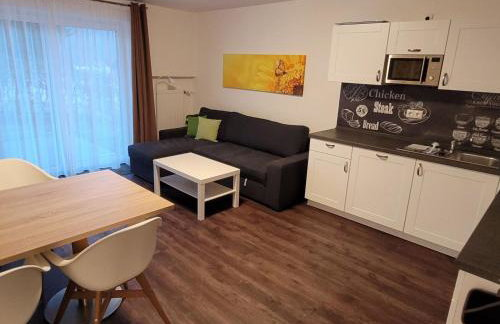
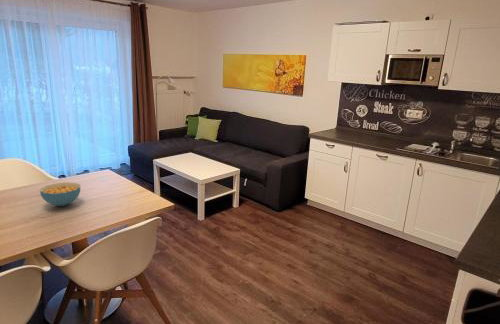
+ cereal bowl [39,181,81,207]
